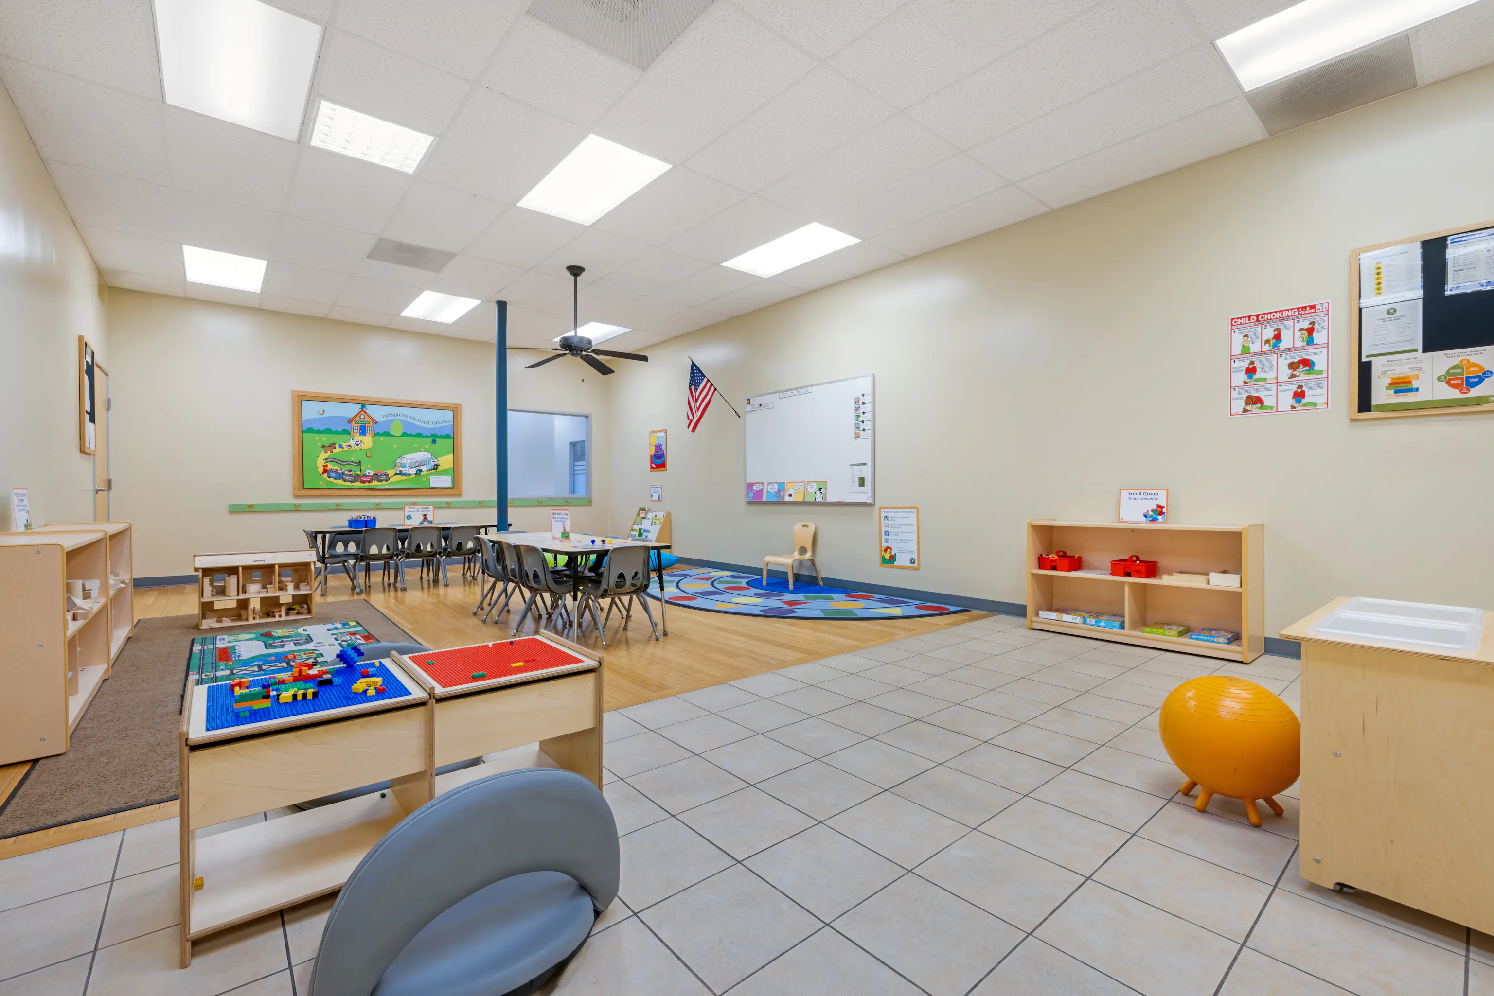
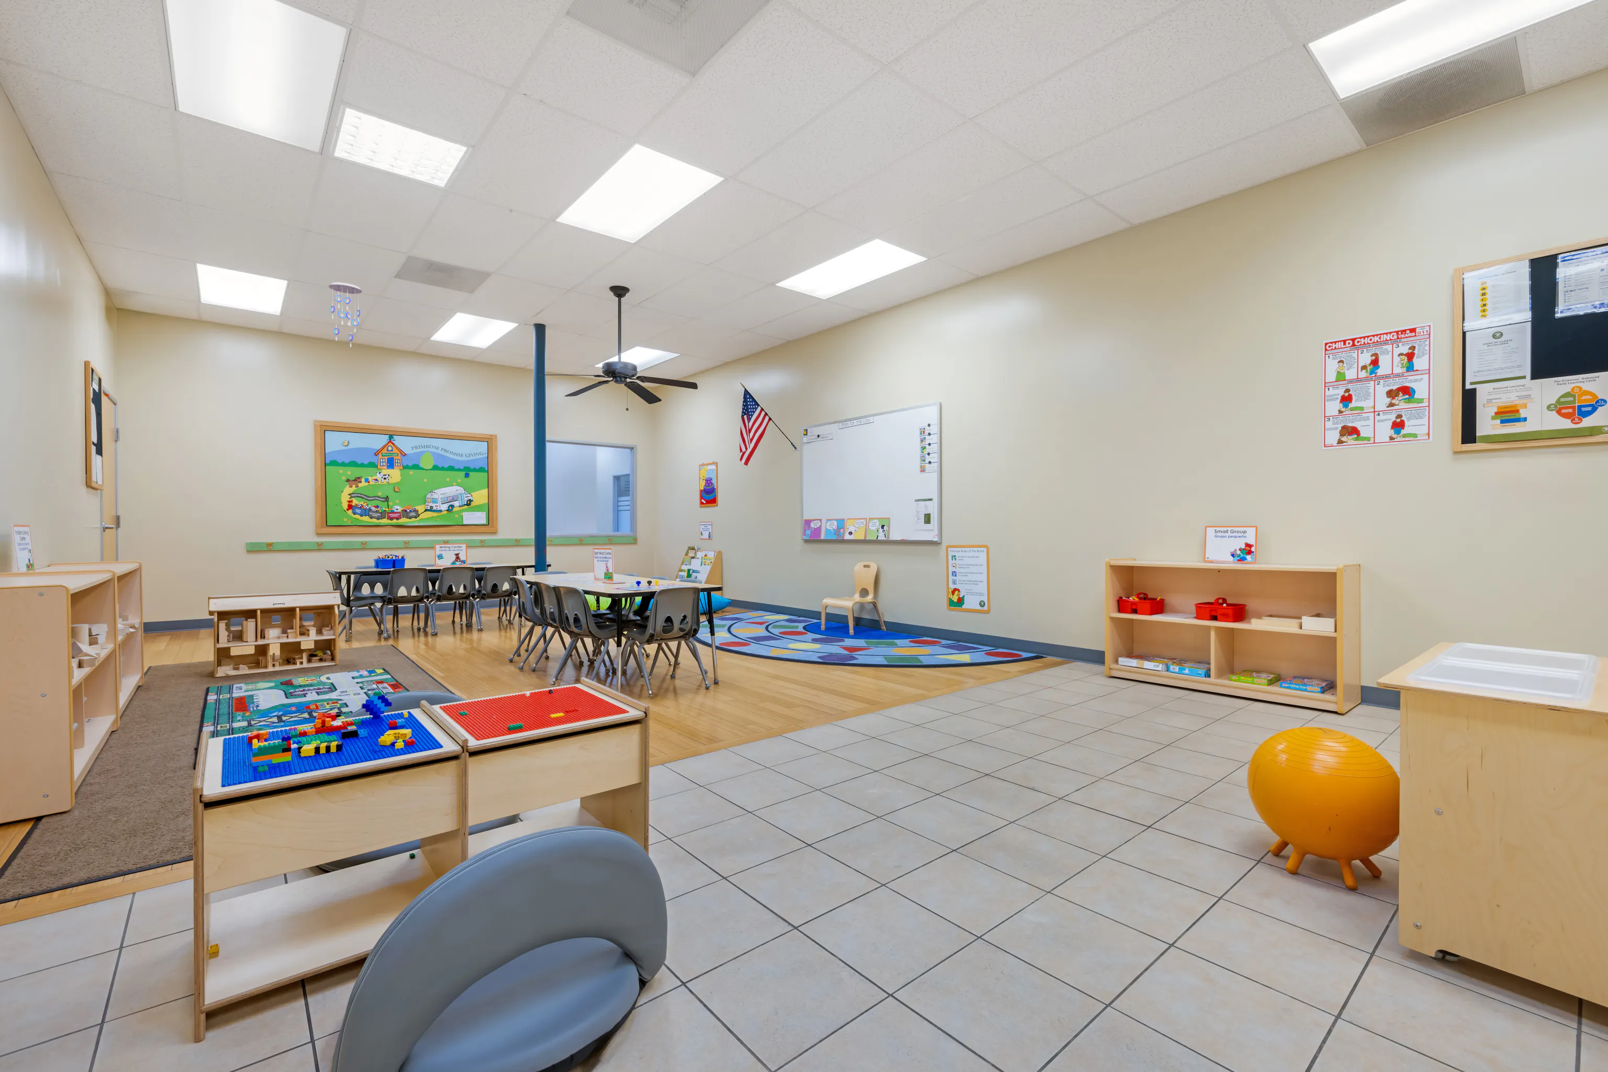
+ ceiling mobile [328,282,363,348]
